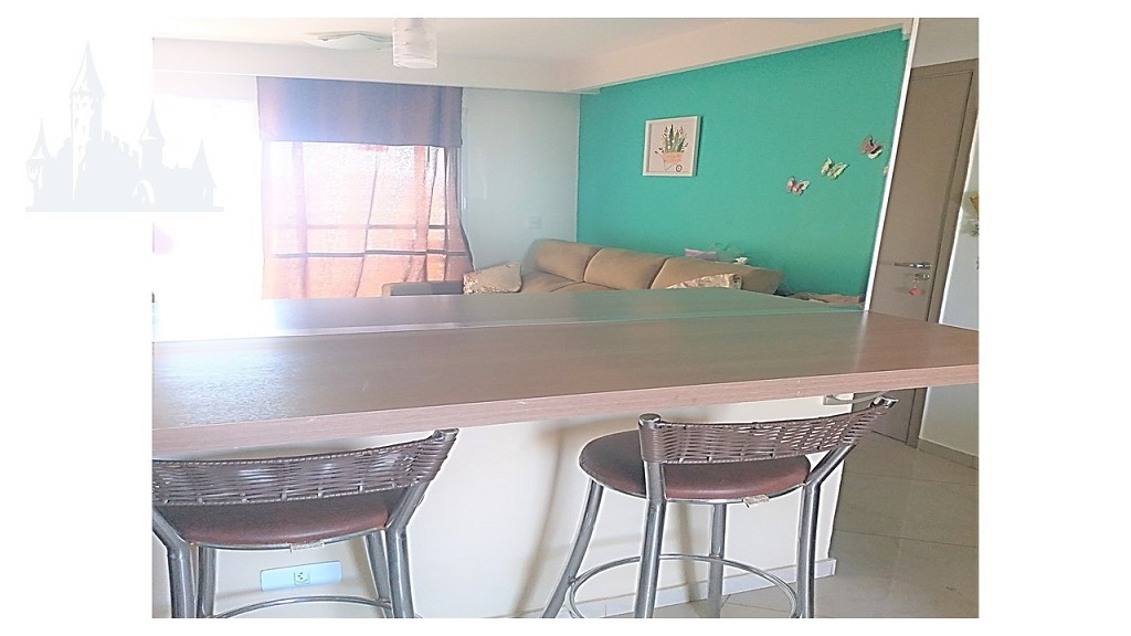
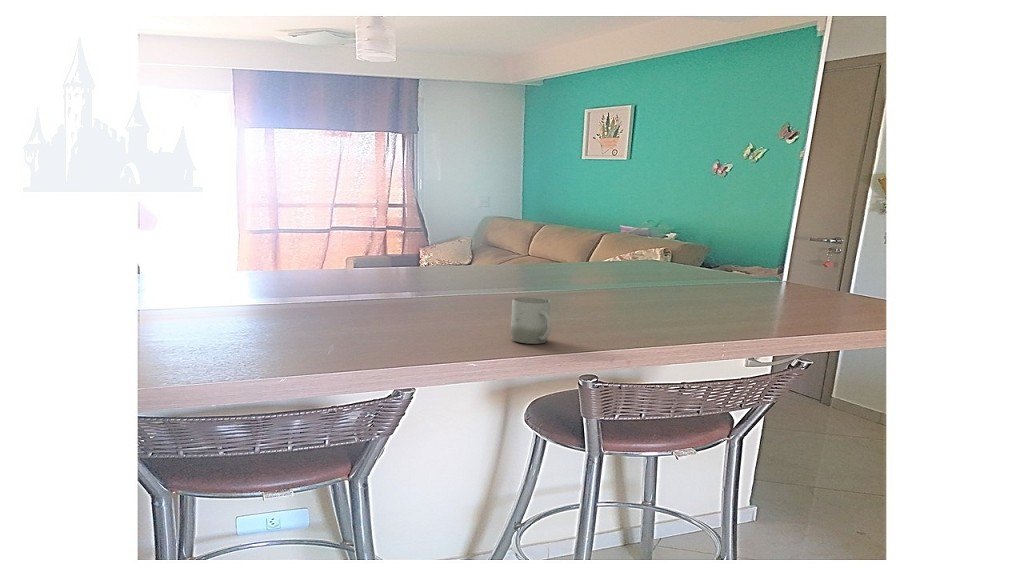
+ cup [510,296,552,345]
